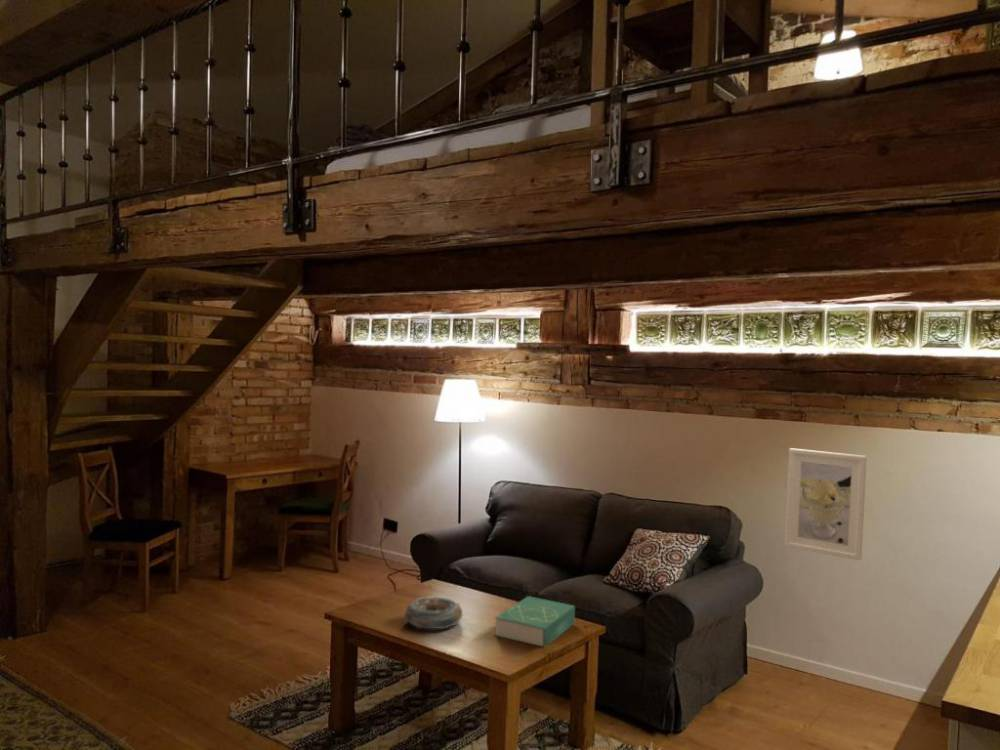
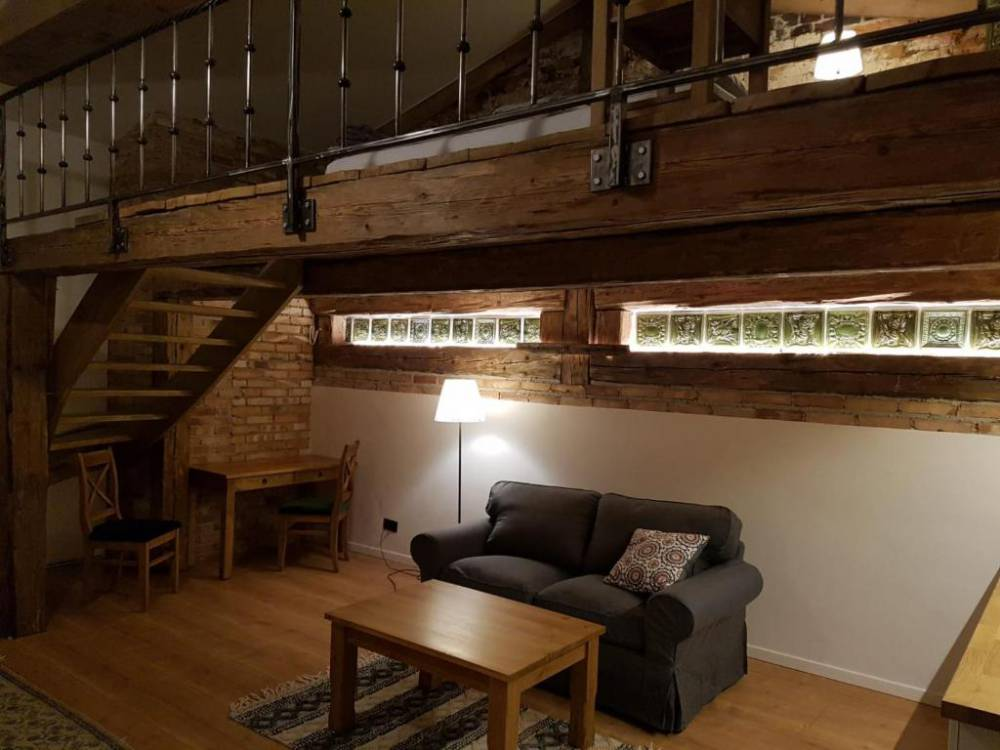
- book [494,595,576,648]
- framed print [784,447,868,561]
- decorative bowl [403,596,464,631]
